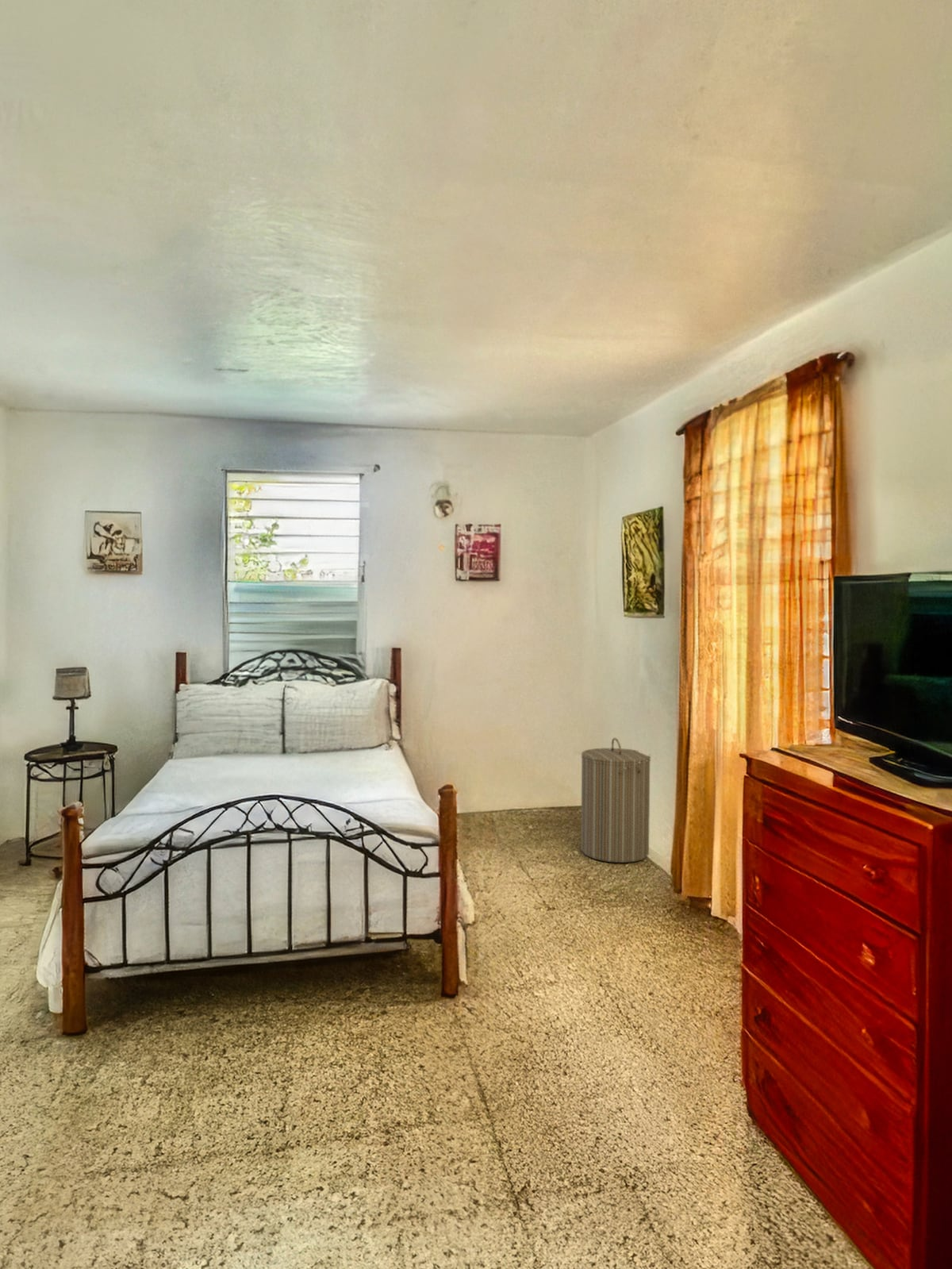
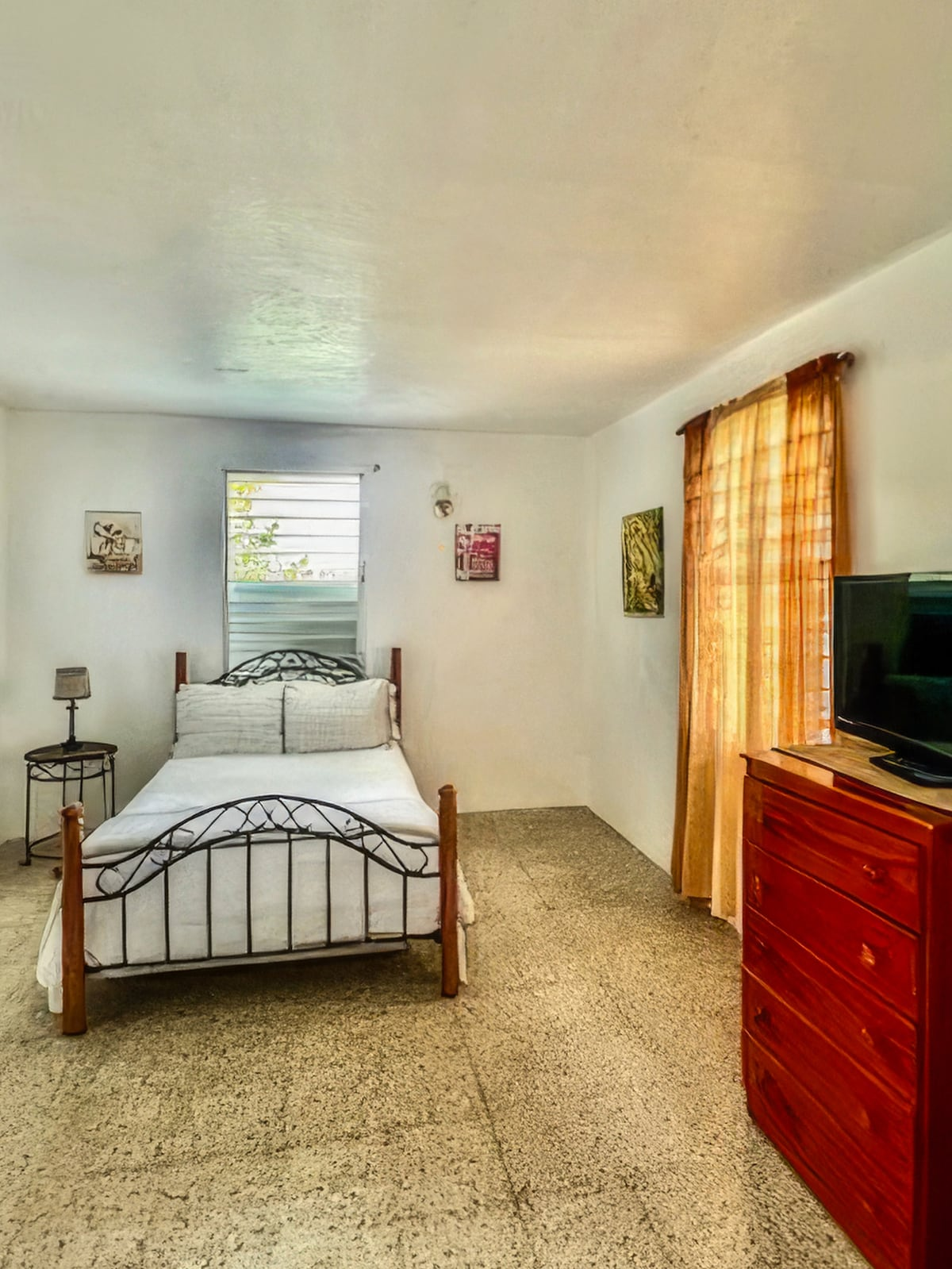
- laundry hamper [580,737,651,863]
